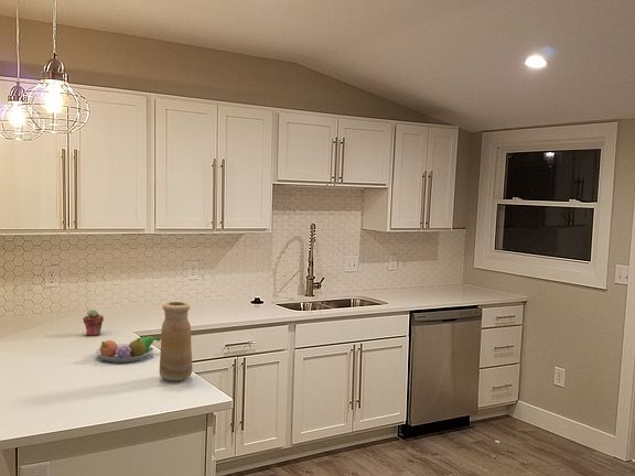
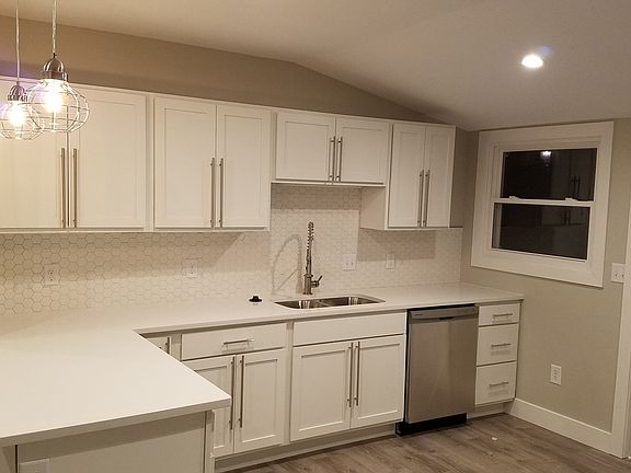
- fruit bowl [95,335,161,364]
- vase [159,301,193,381]
- potted succulent [82,309,105,337]
